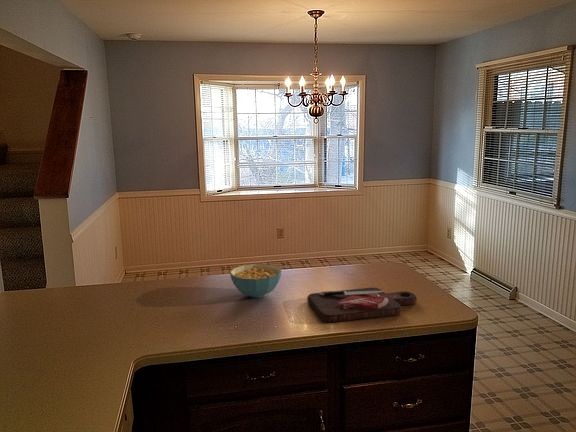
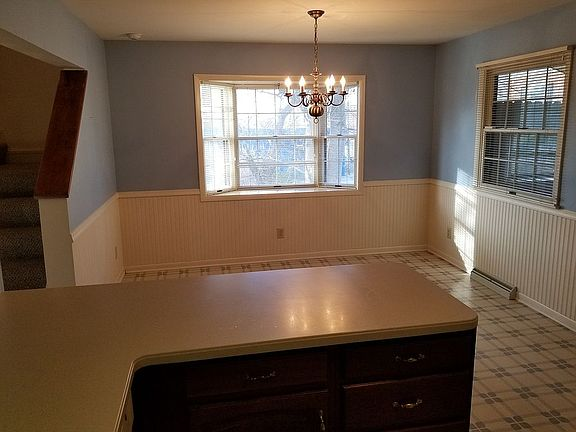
- cutting board [306,287,418,323]
- cereal bowl [229,263,282,299]
